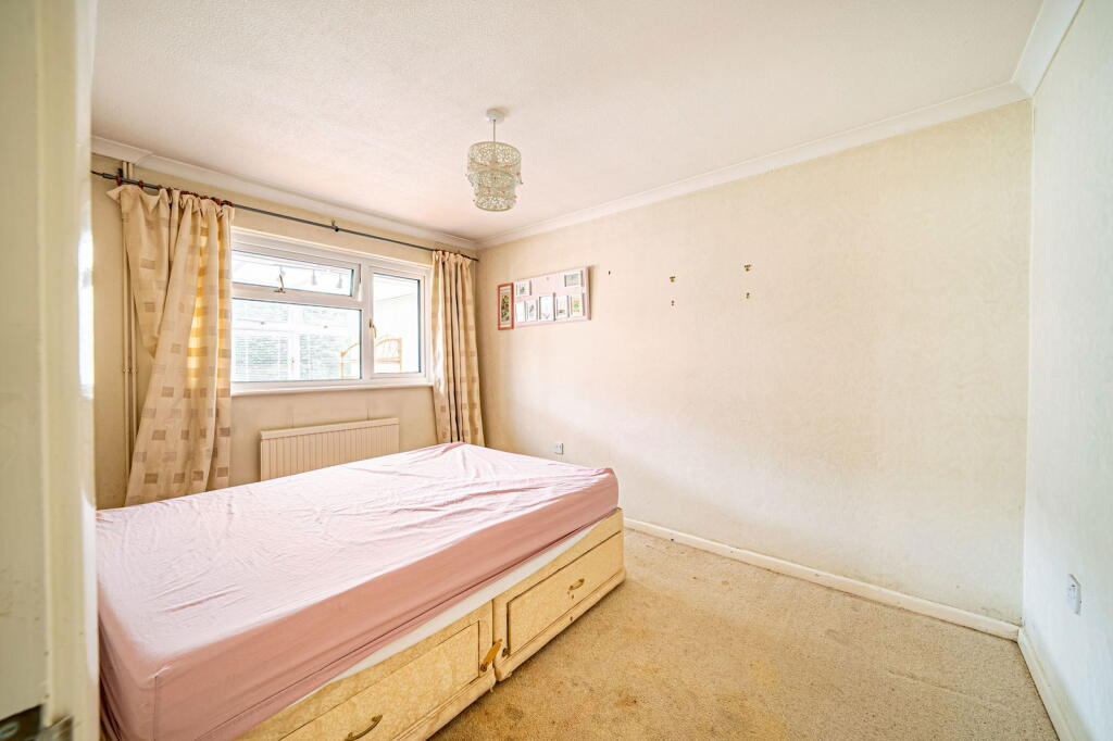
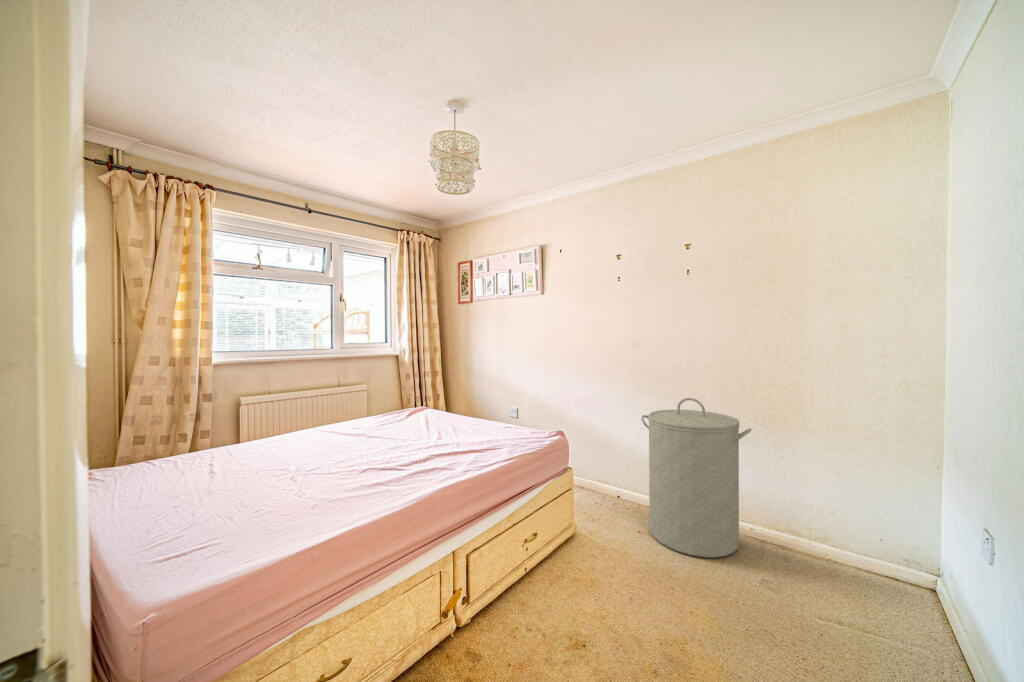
+ laundry hamper [640,397,753,559]
